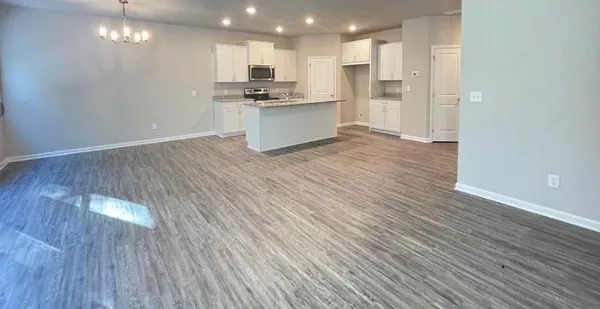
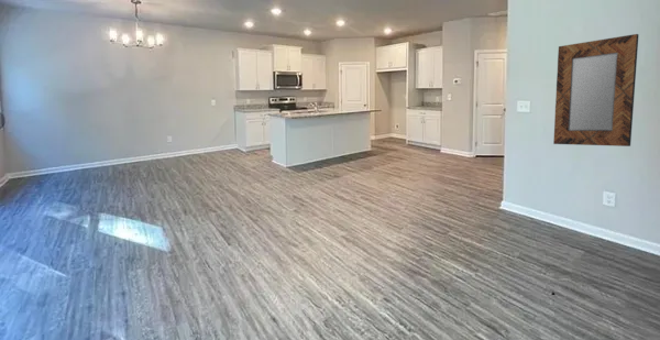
+ home mirror [552,33,640,147]
